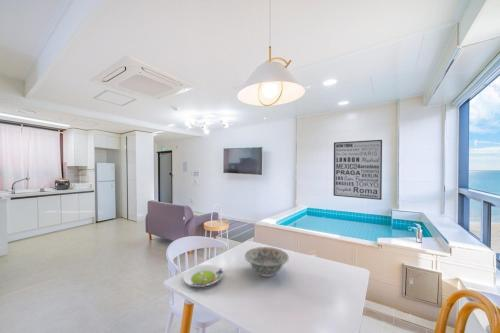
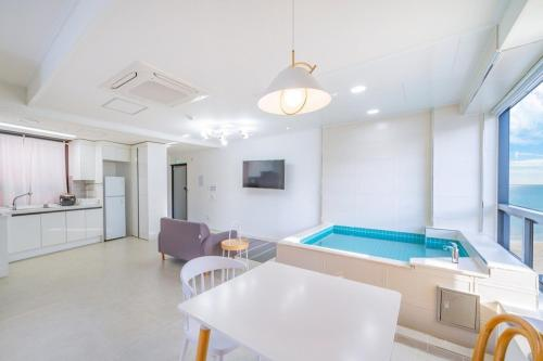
- salad plate [182,264,224,288]
- wall art [333,139,383,201]
- decorative bowl [244,246,290,278]
